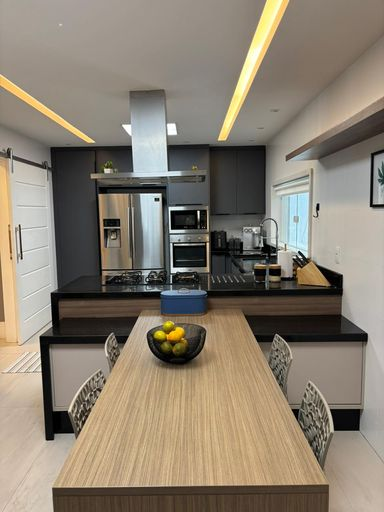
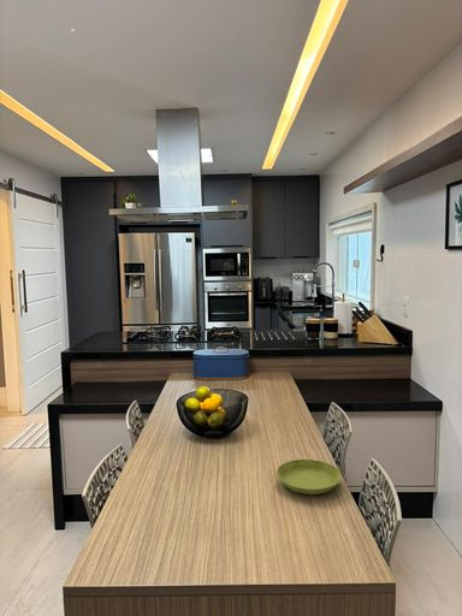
+ saucer [276,458,343,496]
